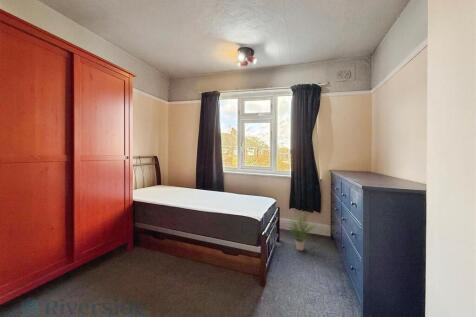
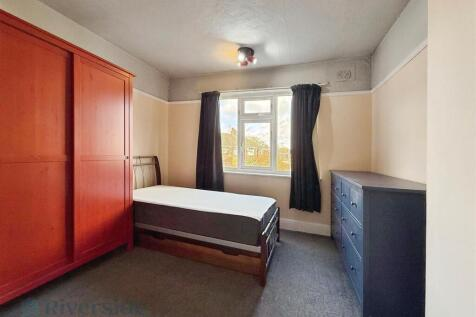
- potted plant [285,210,316,252]
